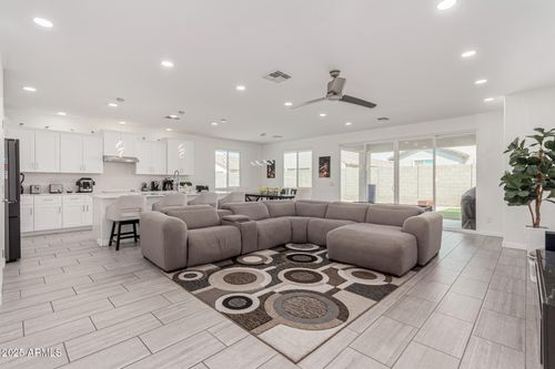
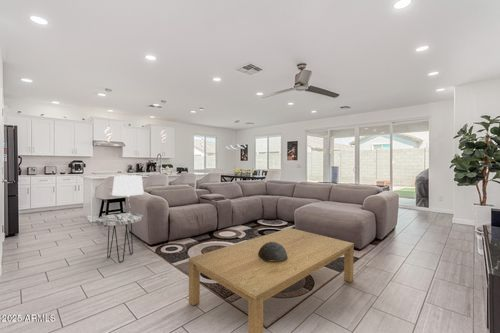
+ decorative bowl [258,242,288,262]
+ side table [95,212,144,263]
+ table lamp [111,175,145,216]
+ coffee table [188,227,355,333]
